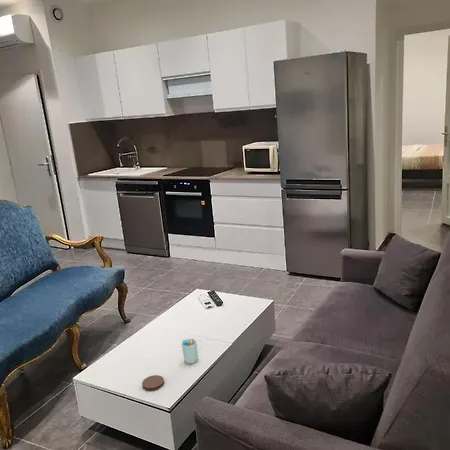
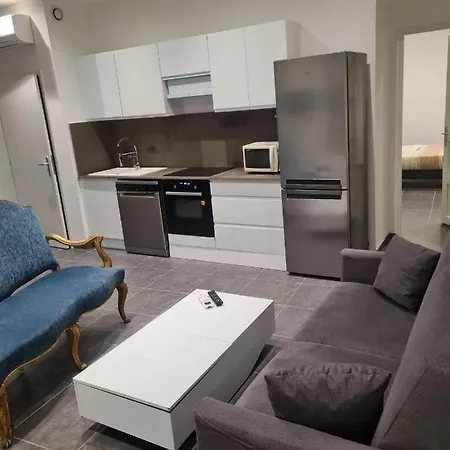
- cup [181,338,199,365]
- coaster [141,374,165,392]
